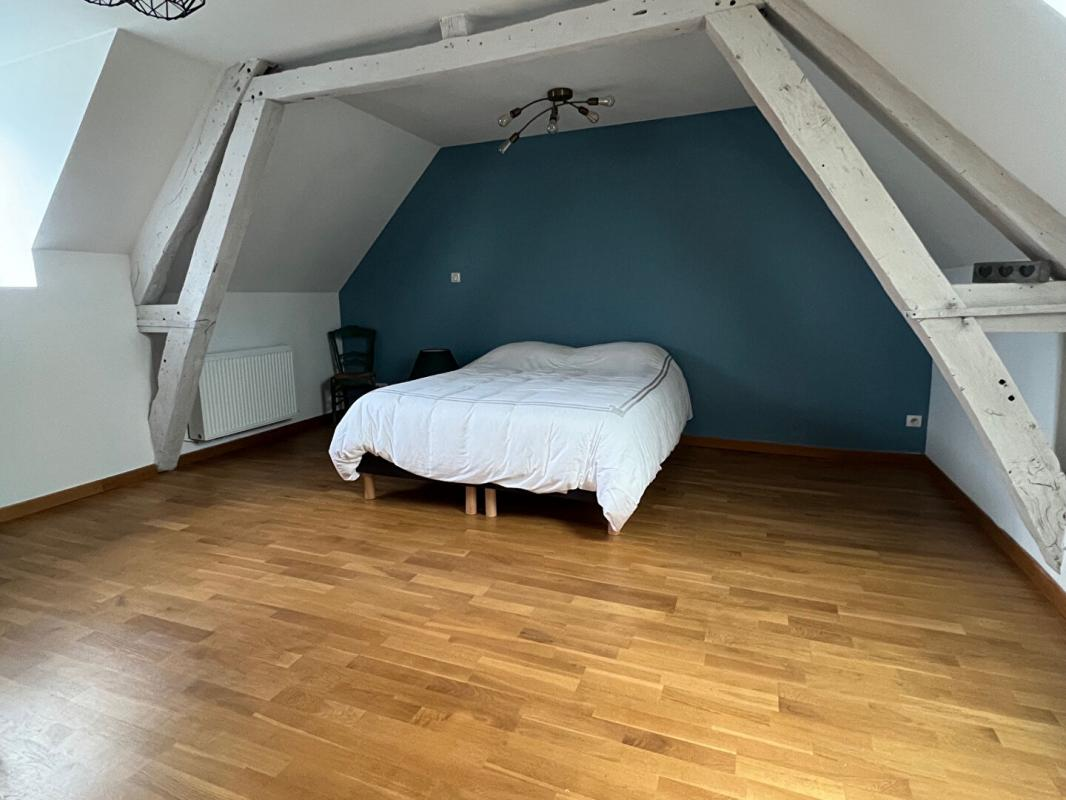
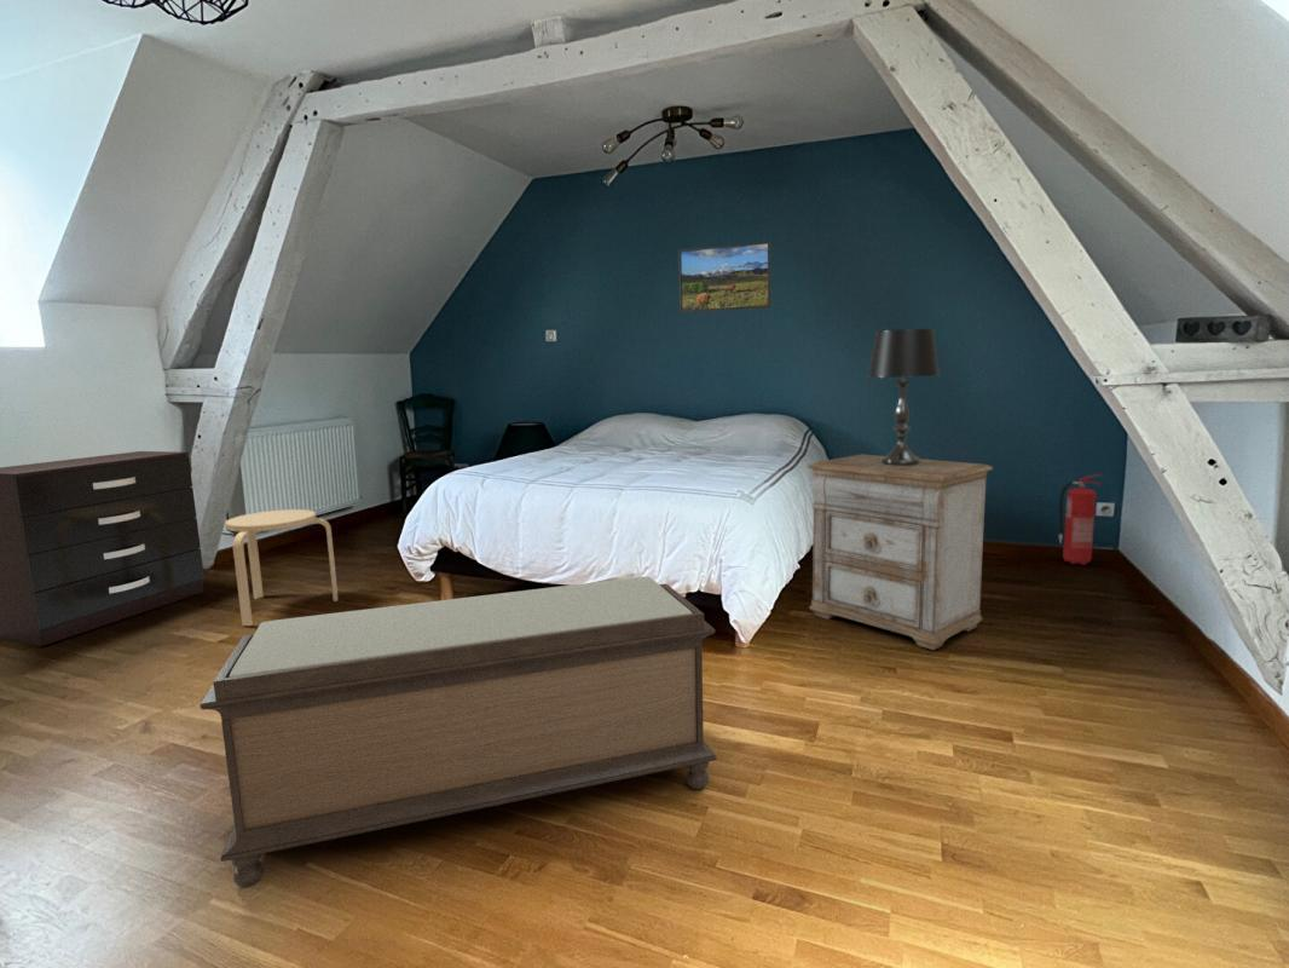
+ fire extinguisher [1058,473,1104,566]
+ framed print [677,240,771,315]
+ nightstand [807,454,995,651]
+ dresser [0,450,206,647]
+ stool [224,508,339,627]
+ bench [198,576,718,889]
+ table lamp [867,328,941,466]
